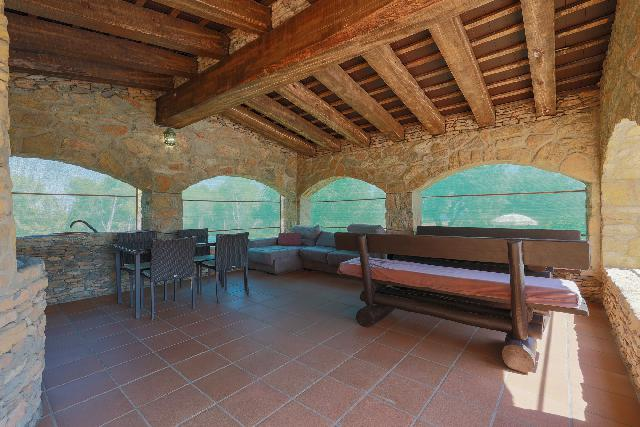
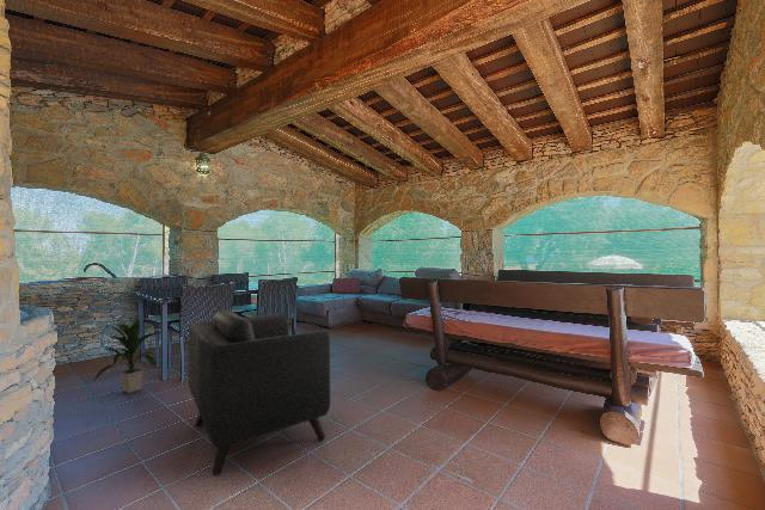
+ indoor plant [92,319,163,394]
+ armchair [188,308,331,477]
